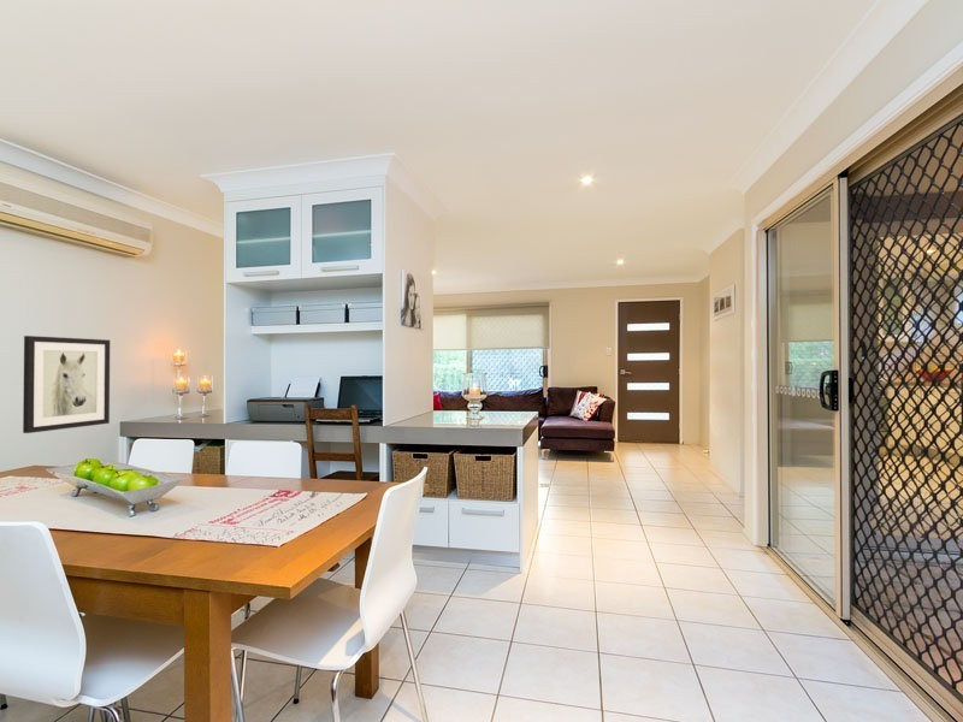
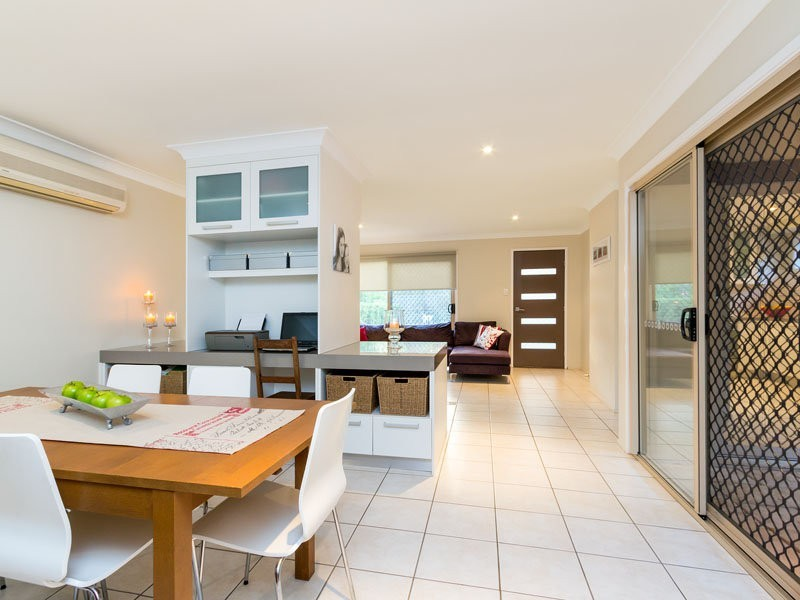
- wall art [22,335,111,434]
